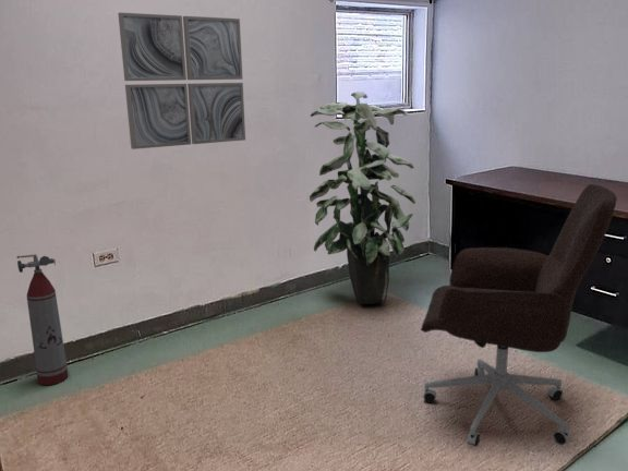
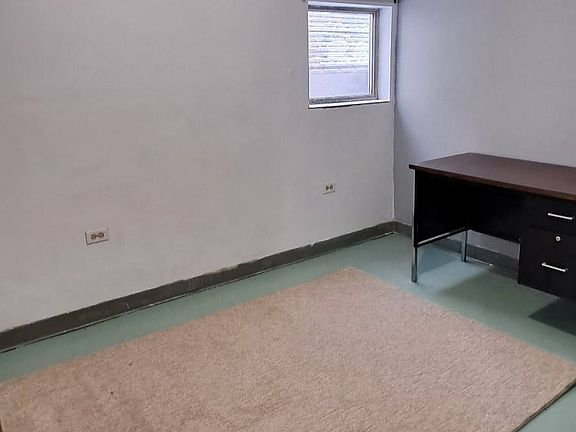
- indoor plant [309,90,416,305]
- fire extinguisher [16,253,69,386]
- wall art [117,12,246,150]
- office chair [420,183,618,448]
